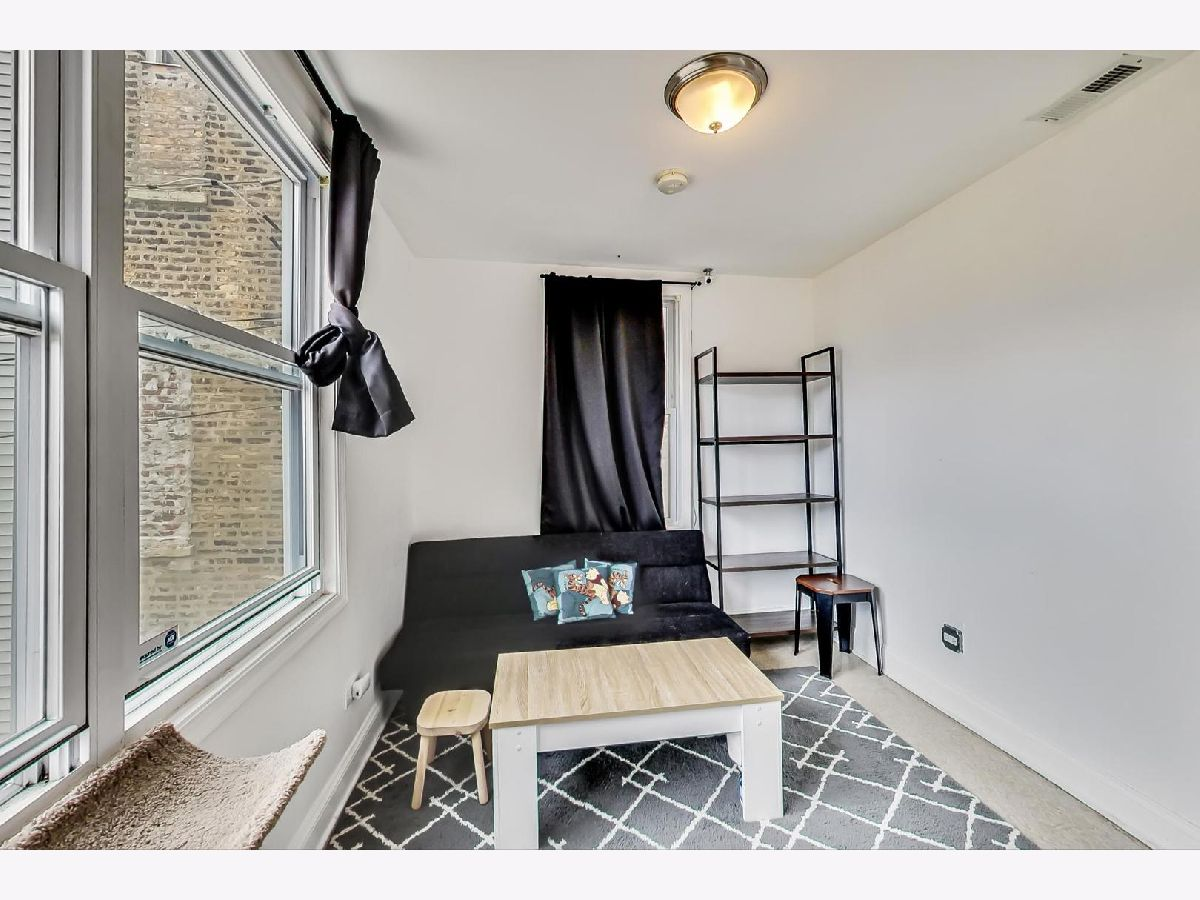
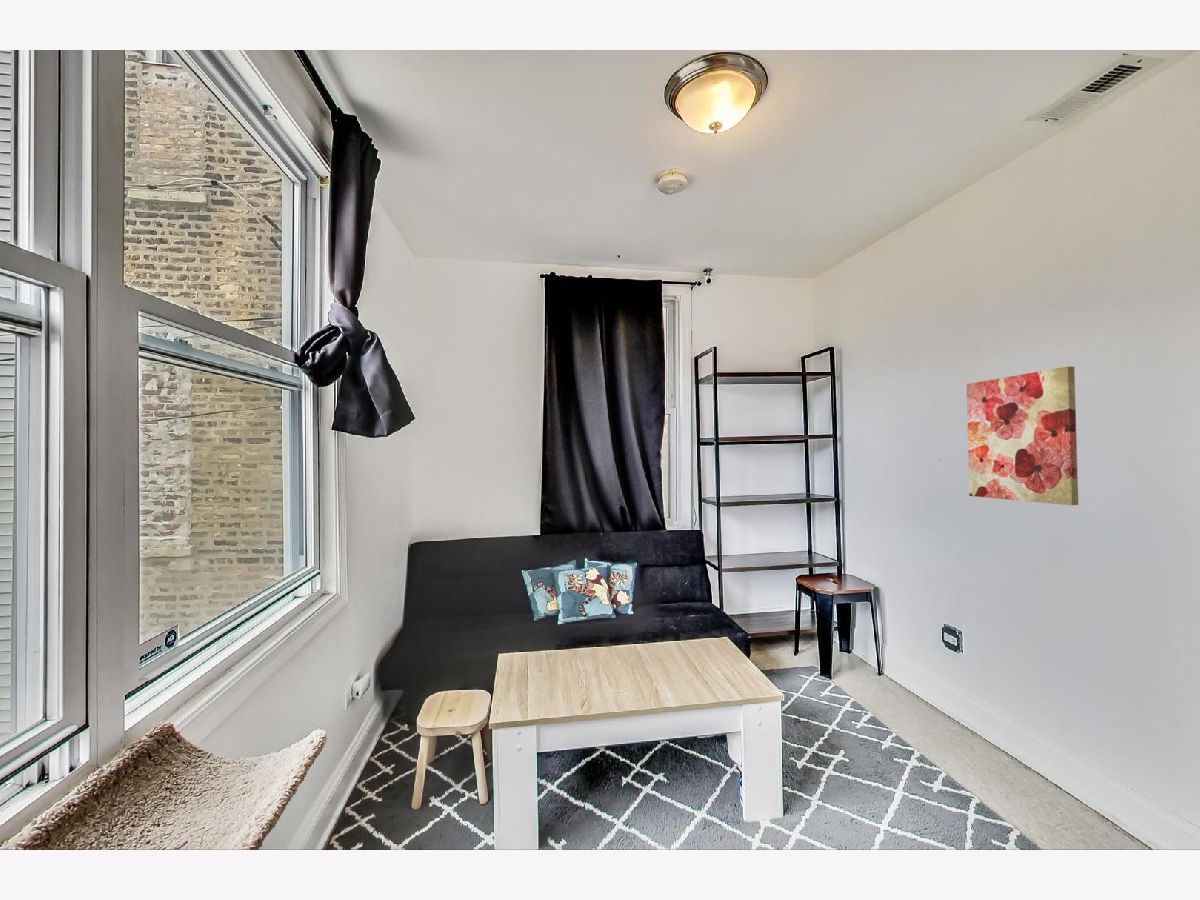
+ wall art [965,366,1079,506]
